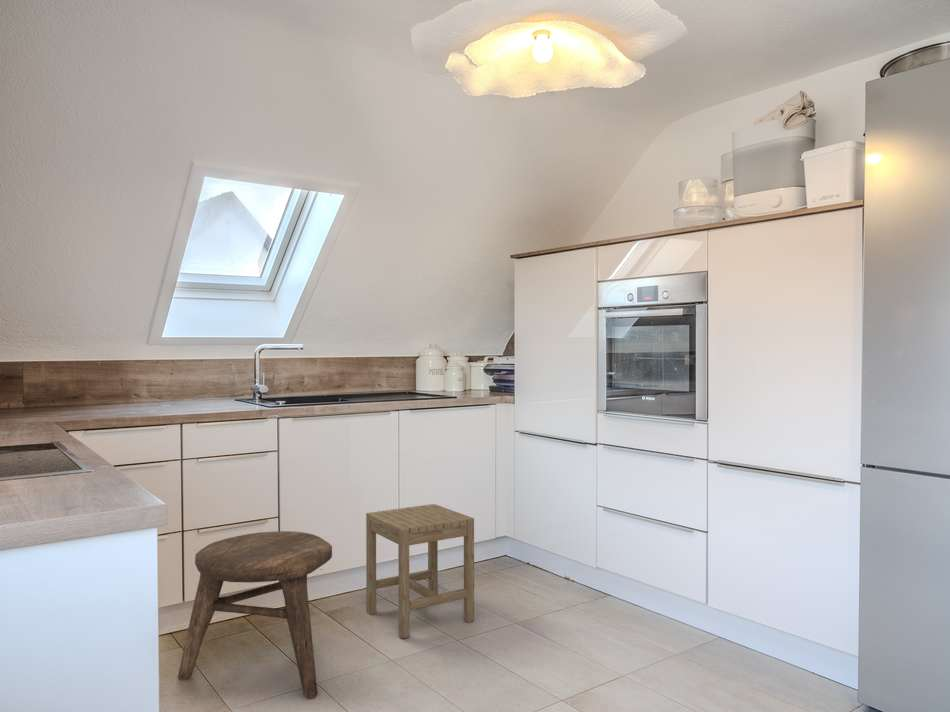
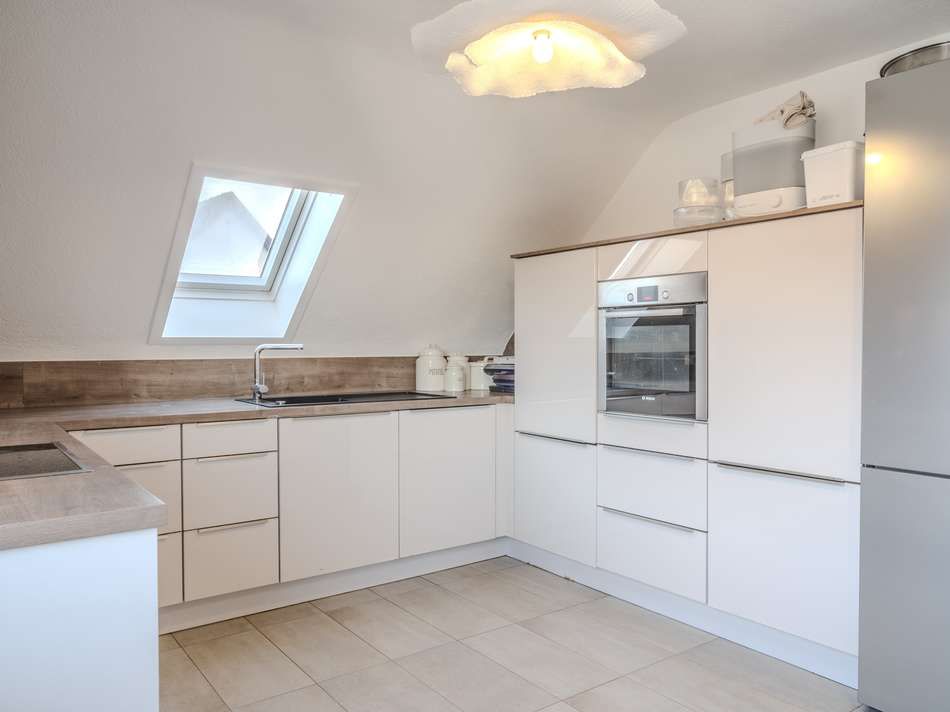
- stool [177,530,333,699]
- stool [365,503,475,639]
